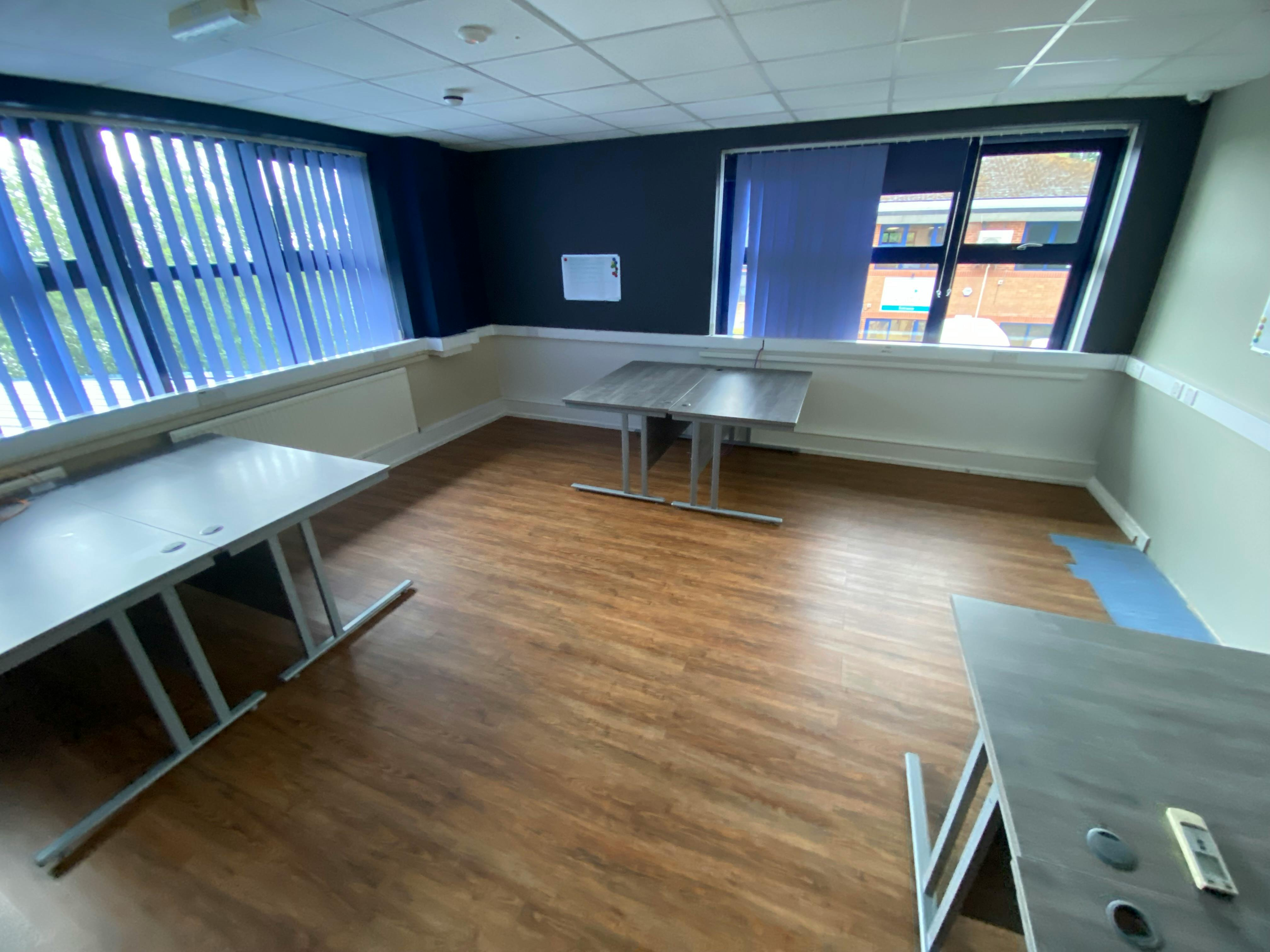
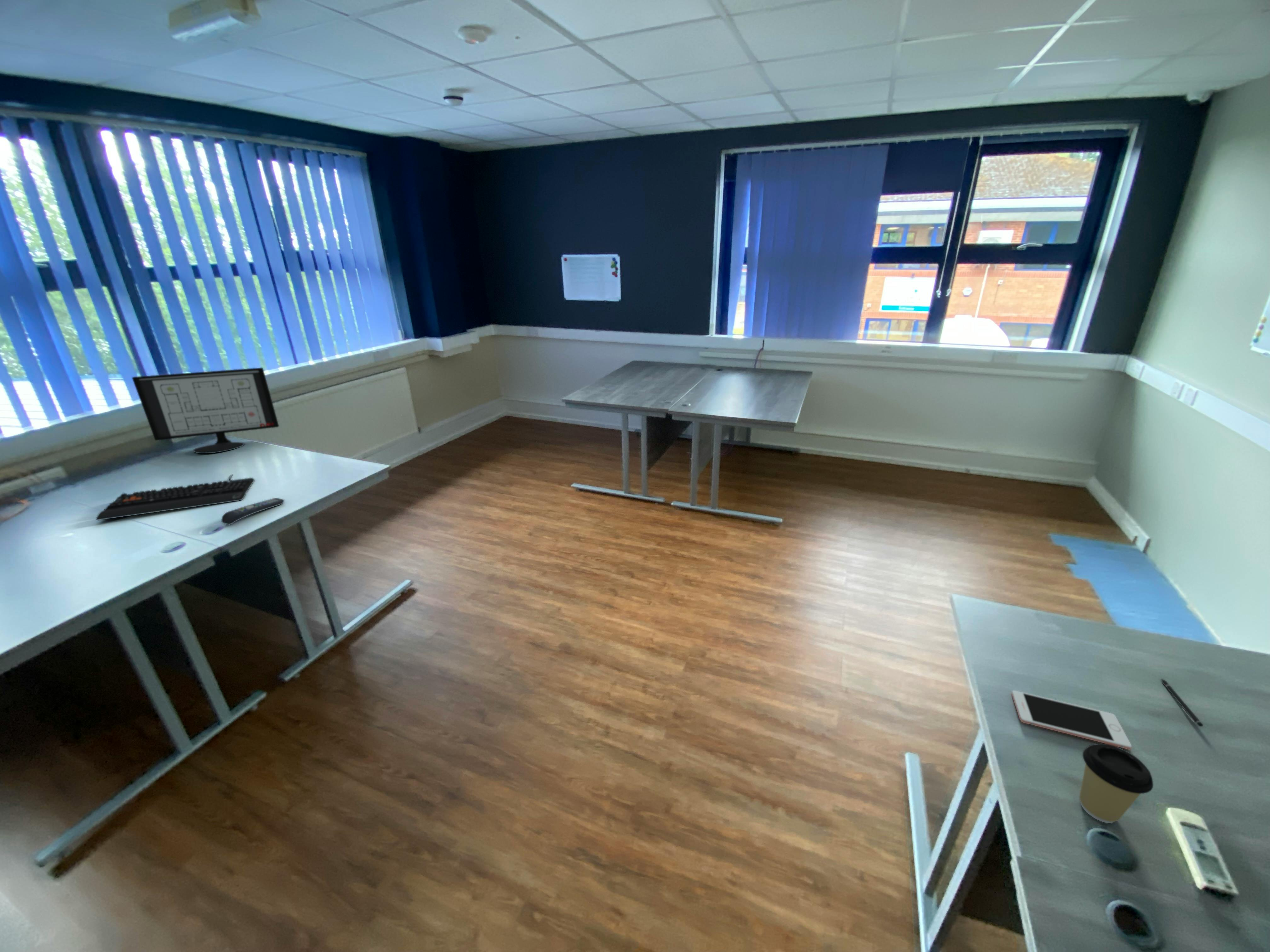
+ cell phone [1011,690,1132,750]
+ coffee cup [1079,743,1153,824]
+ remote control [221,497,284,525]
+ keyboard [95,474,255,521]
+ computer monitor [132,367,279,454]
+ pen [1161,678,1204,727]
